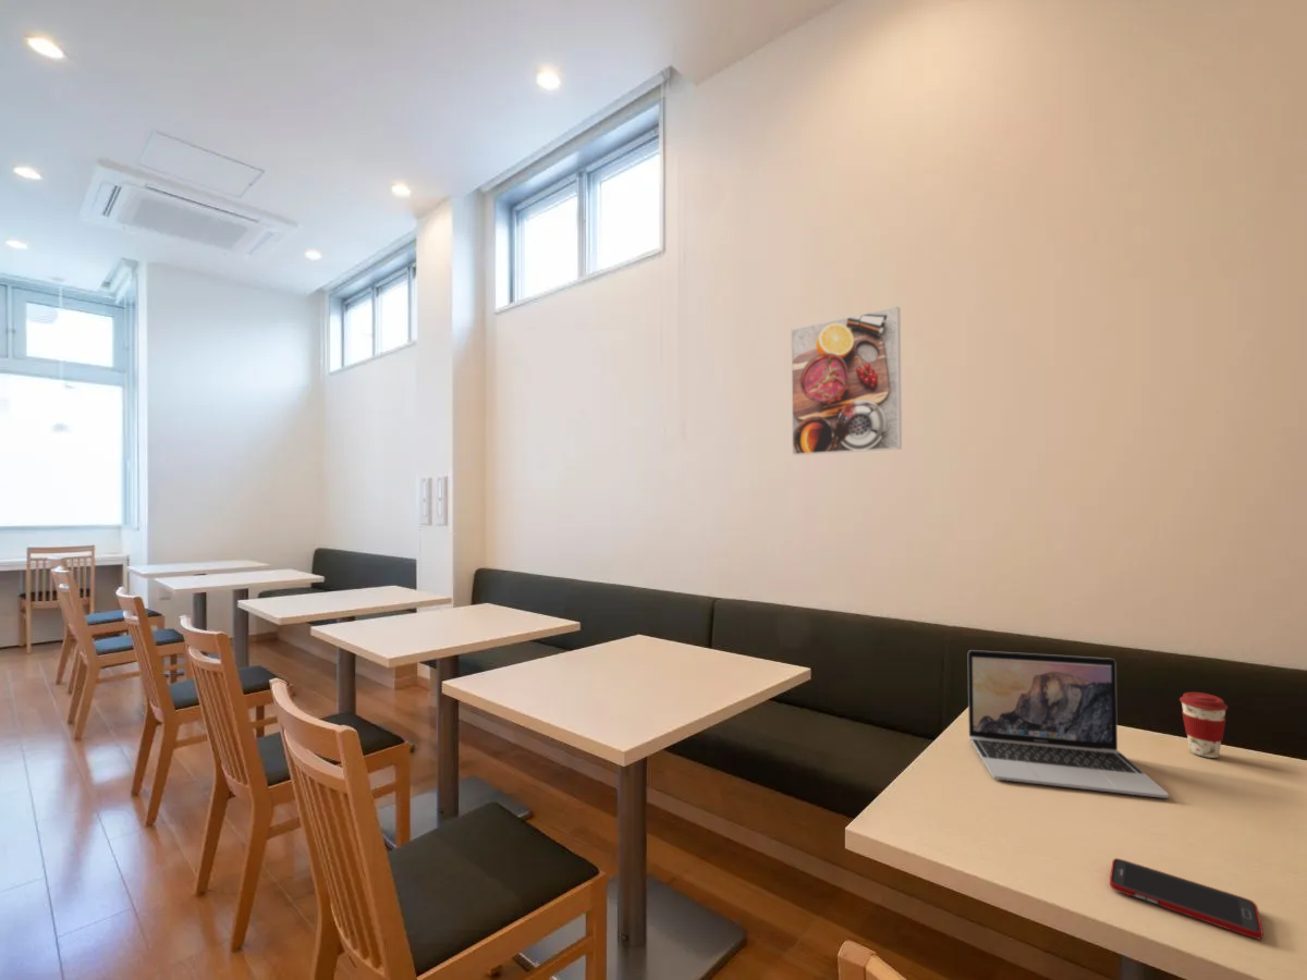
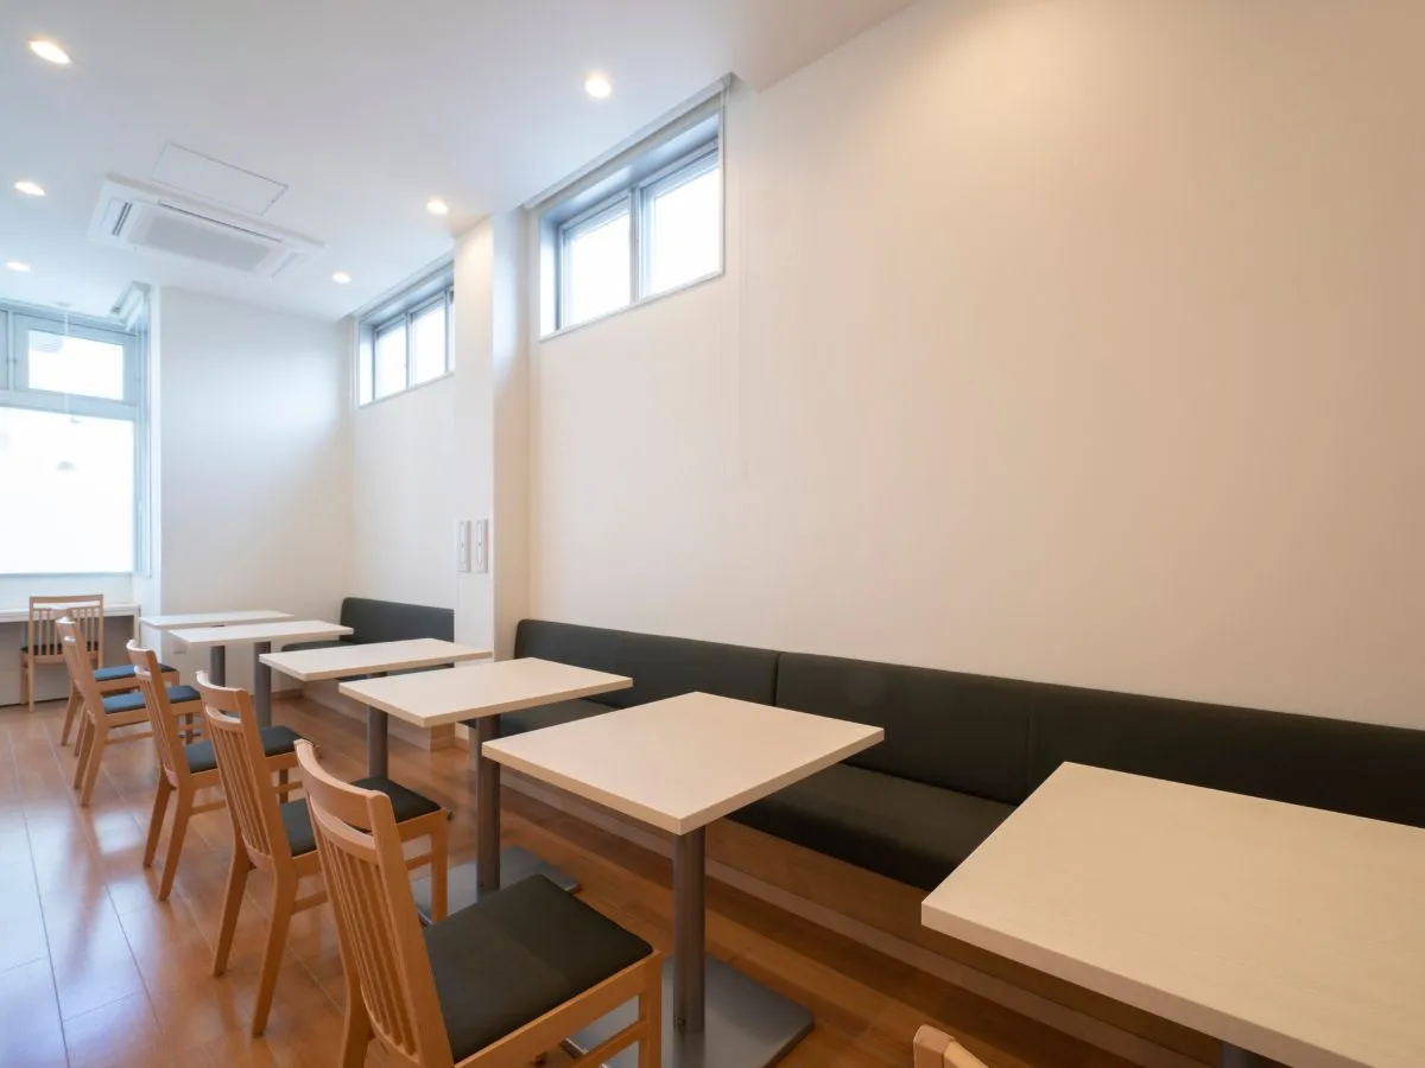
- cell phone [1109,857,1265,940]
- laptop [967,649,1170,799]
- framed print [790,306,903,456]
- coffee cup [1178,691,1229,759]
